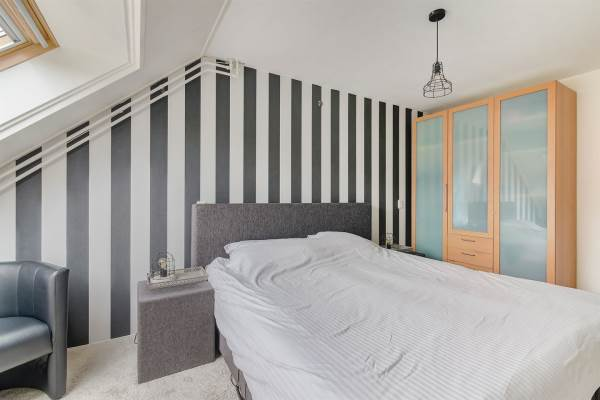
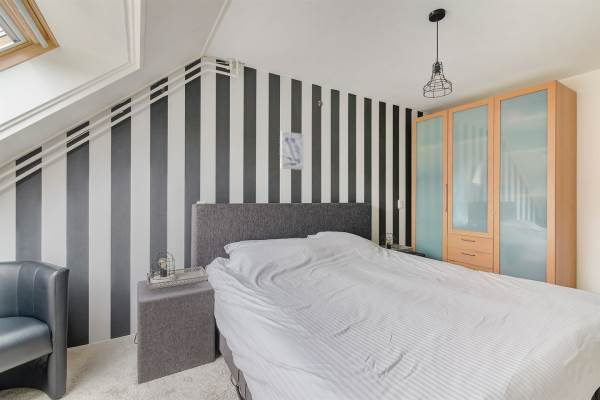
+ wall art [279,130,304,171]
